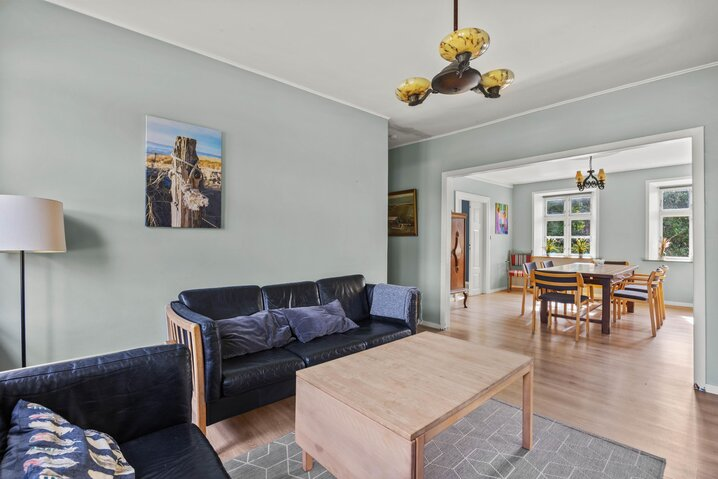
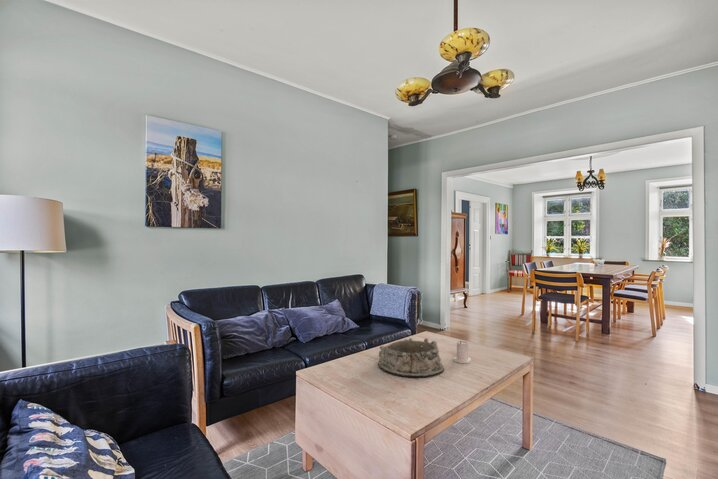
+ candle [453,340,472,364]
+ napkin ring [377,337,445,378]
